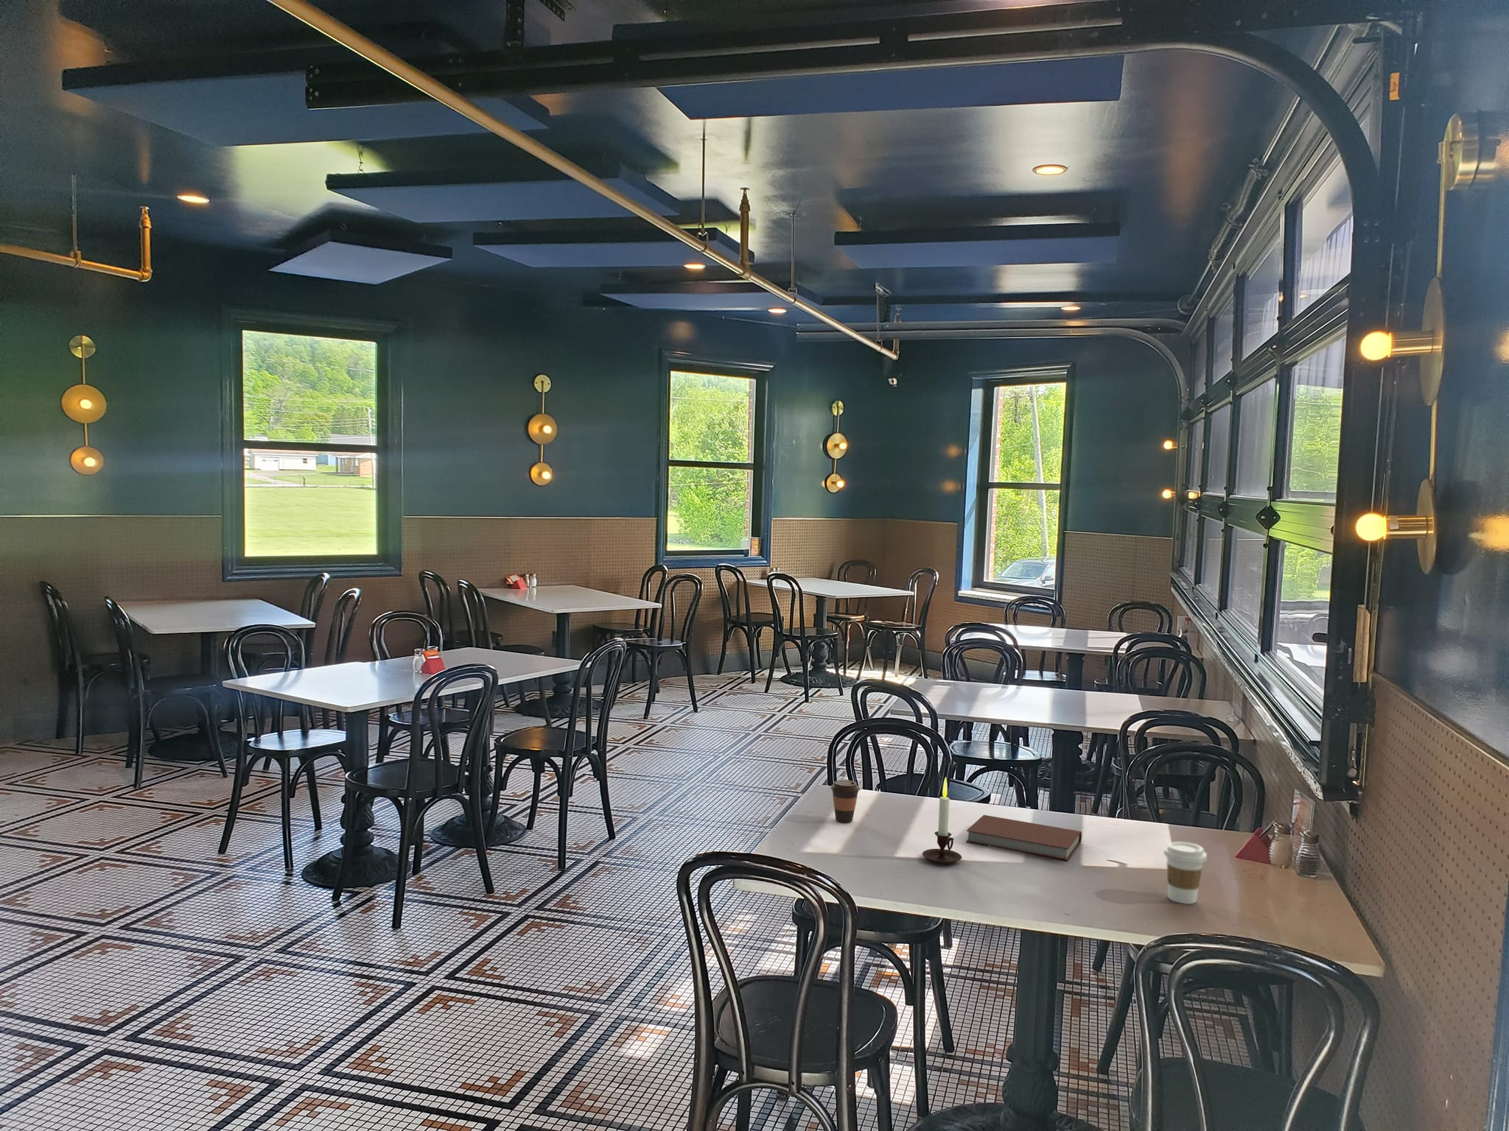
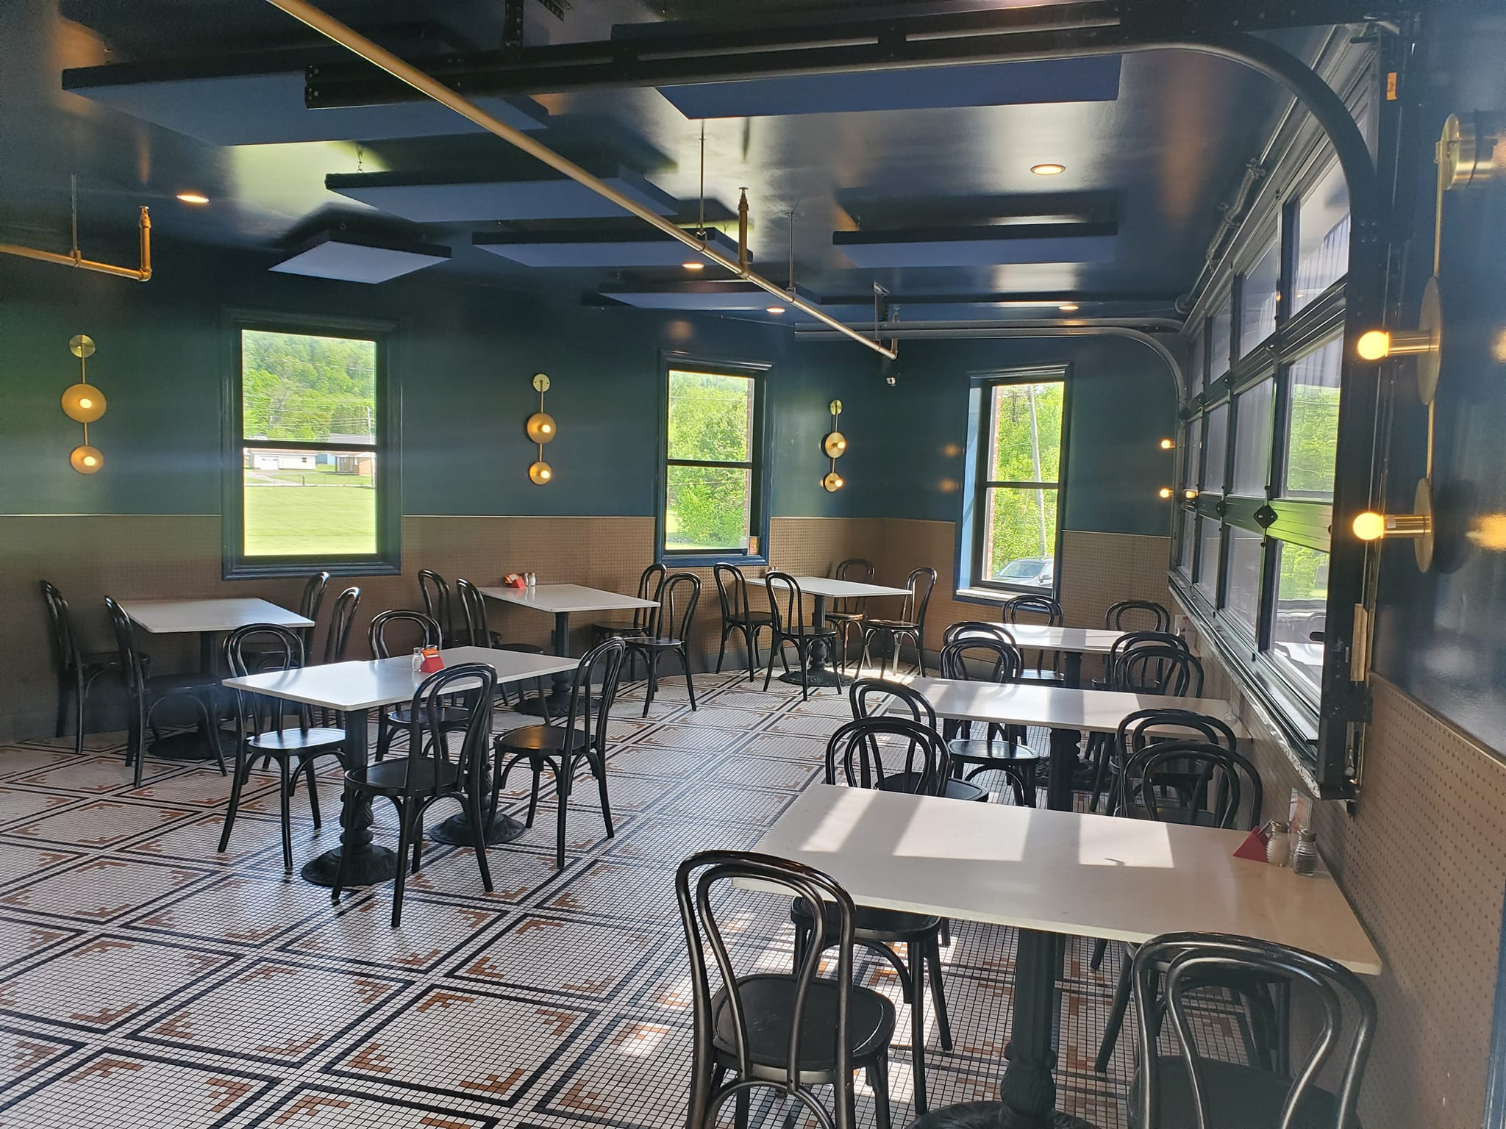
- coffee cup [829,779,860,823]
- candle [922,777,962,865]
- coffee cup [1163,841,1207,905]
- book [965,814,1082,861]
